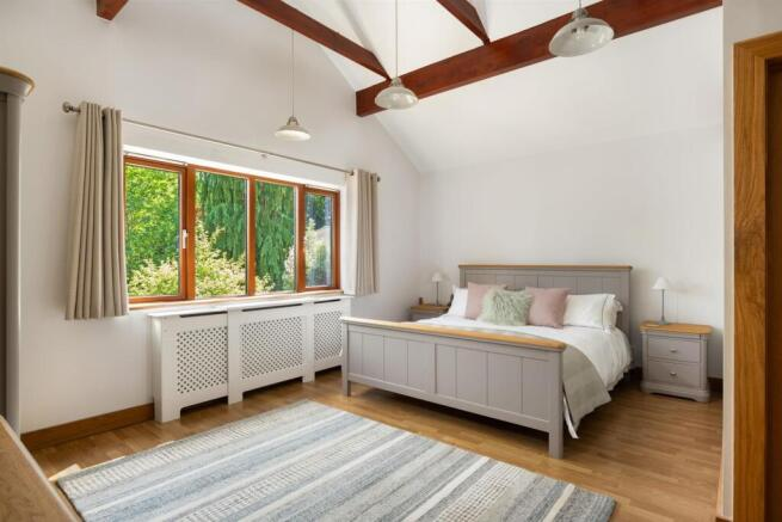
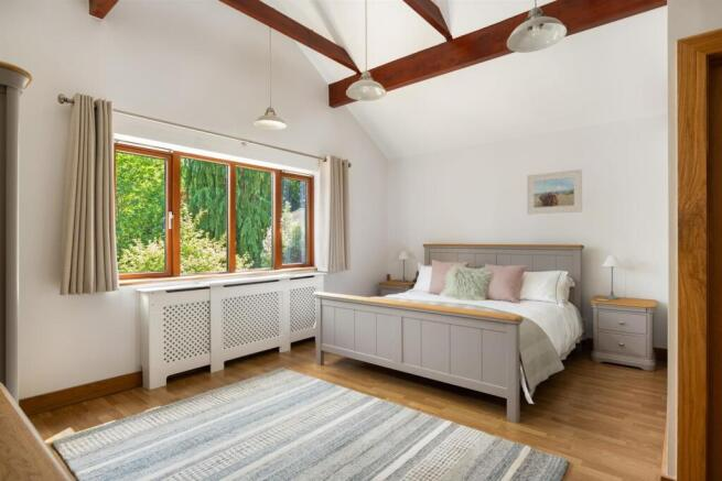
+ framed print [526,168,583,216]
